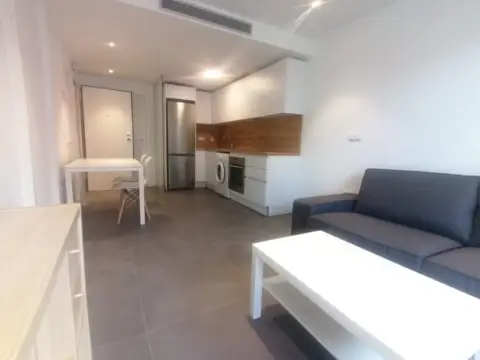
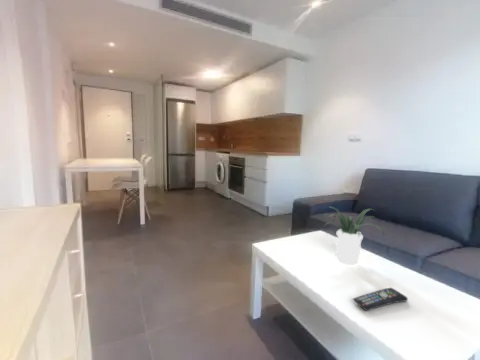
+ remote control [352,287,409,312]
+ potted plant [319,206,385,266]
